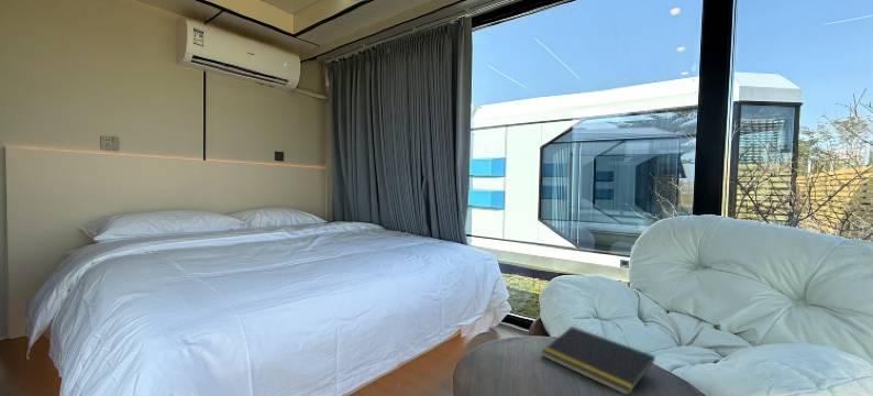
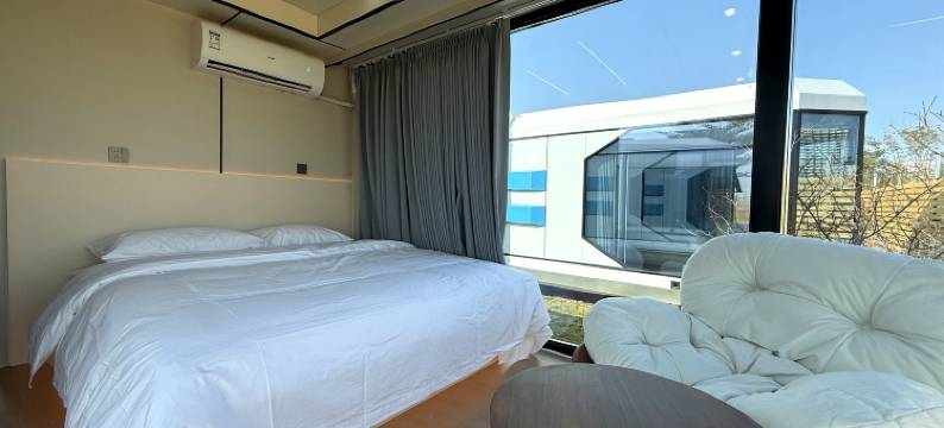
- notepad [540,326,656,396]
